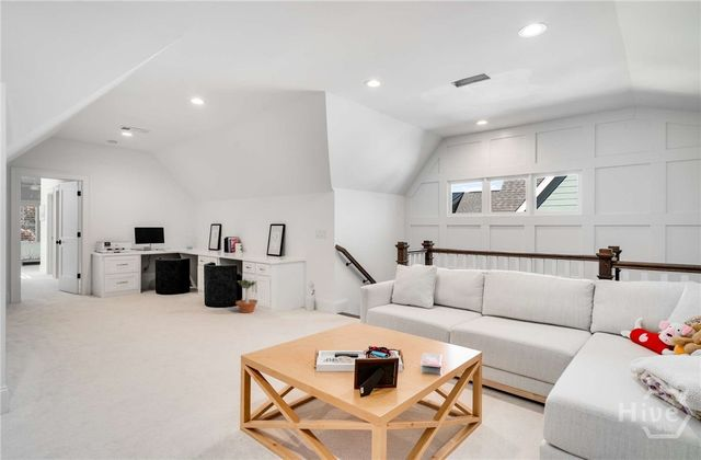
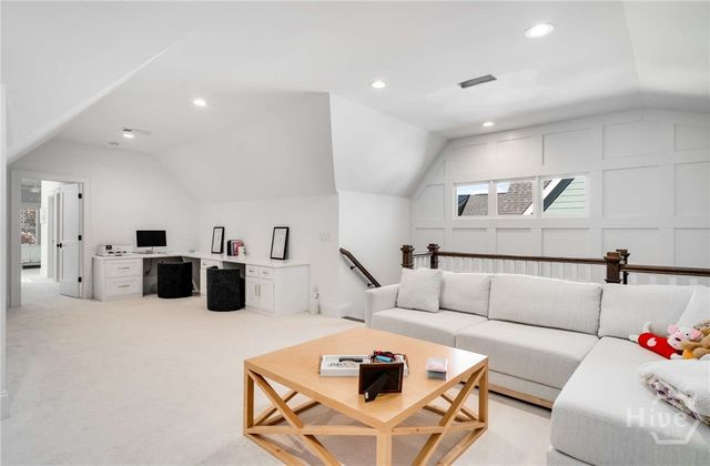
- potted tree [234,276,258,314]
